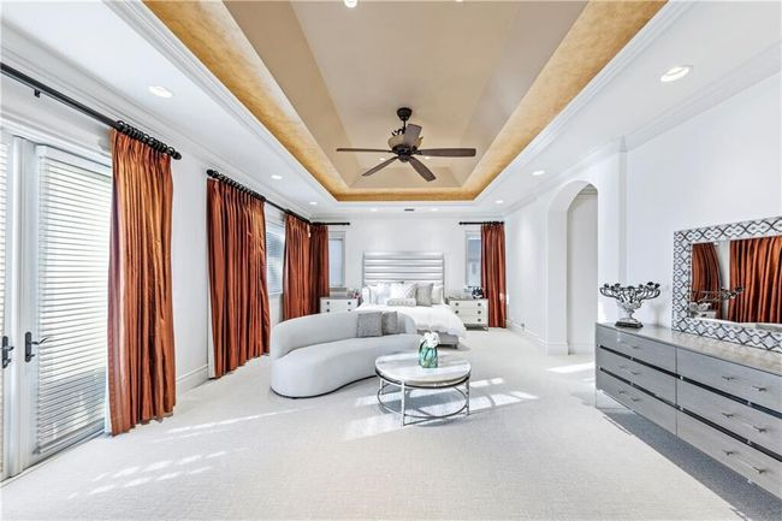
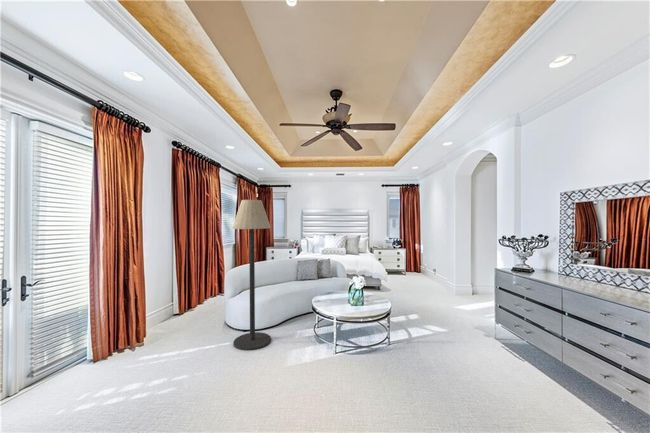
+ floor lamp [231,199,272,352]
